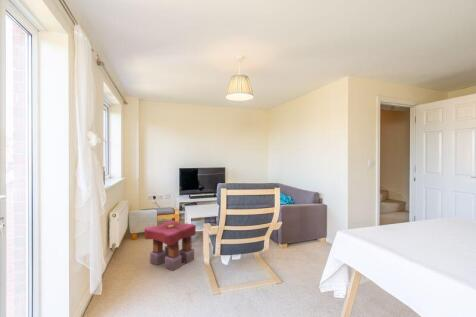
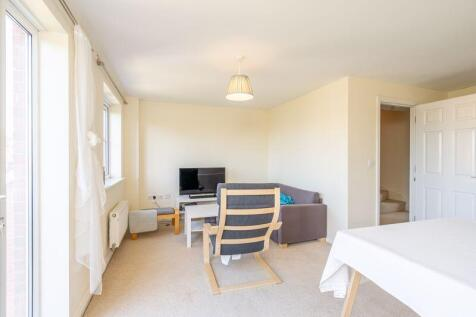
- stool [144,220,197,272]
